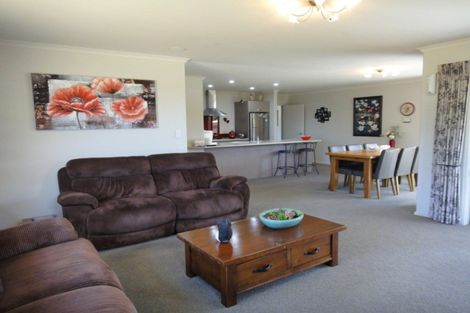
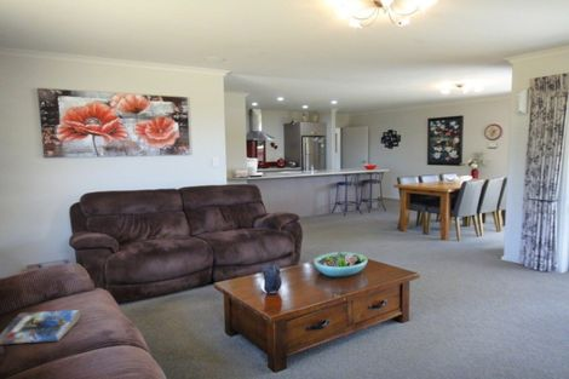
+ magazine [0,309,81,345]
